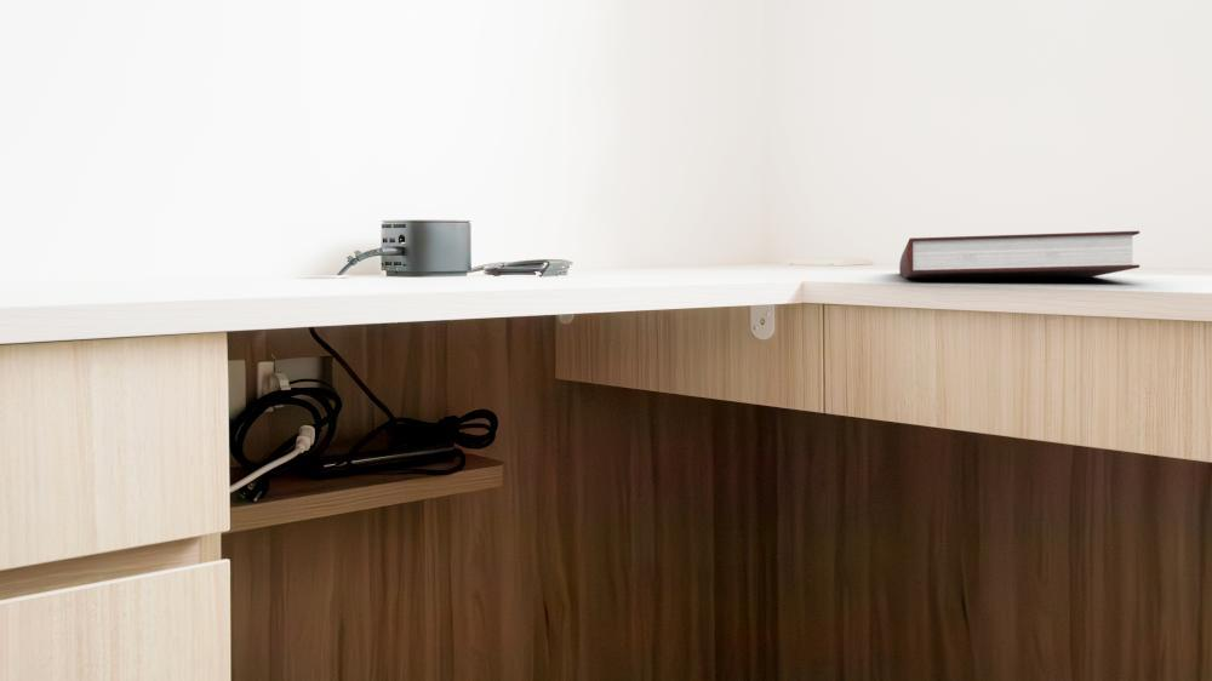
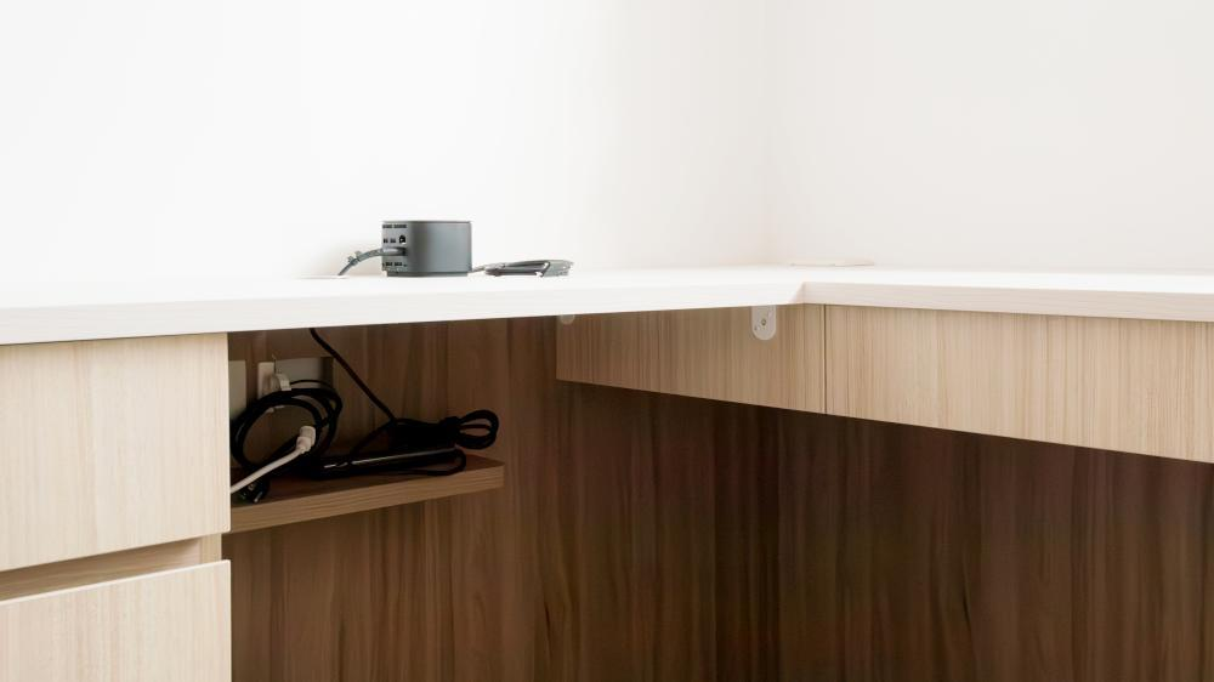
- notebook [898,230,1140,280]
